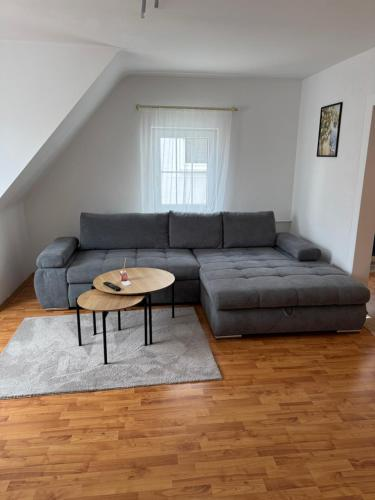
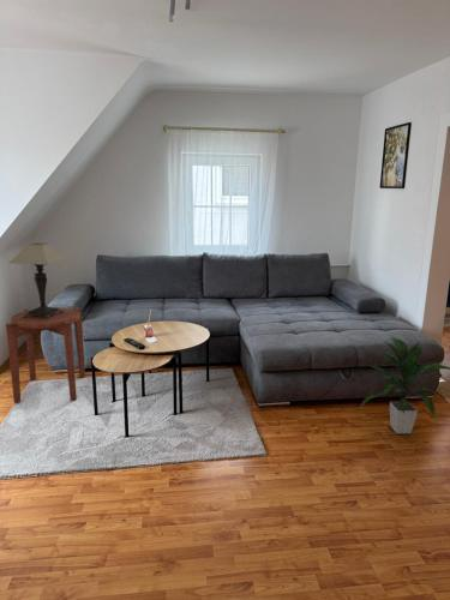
+ table lamp [7,241,68,319]
+ side table [5,307,86,404]
+ indoor plant [359,336,450,434]
